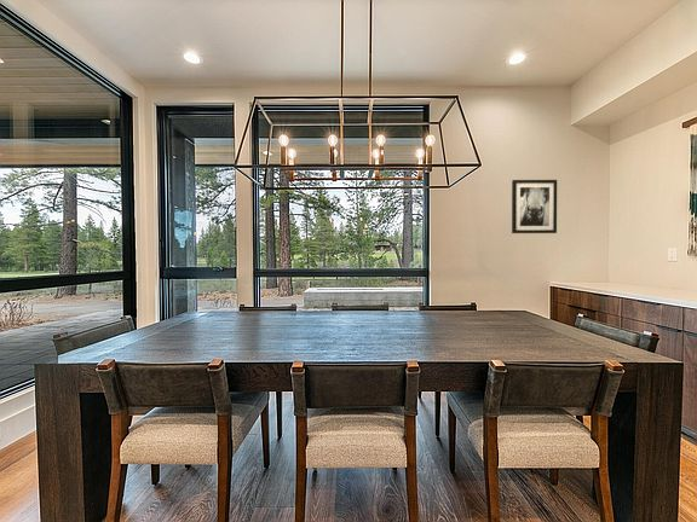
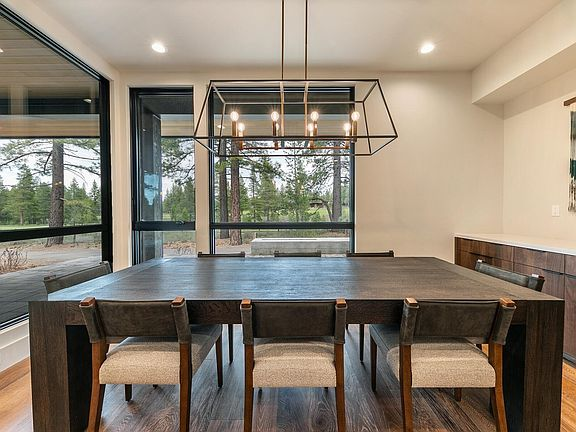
- wall art [511,179,558,234]
